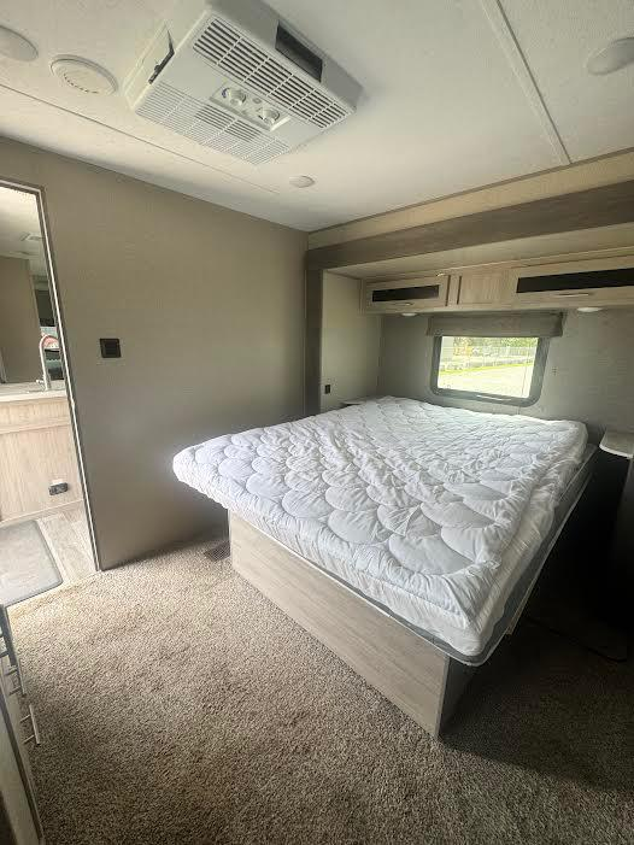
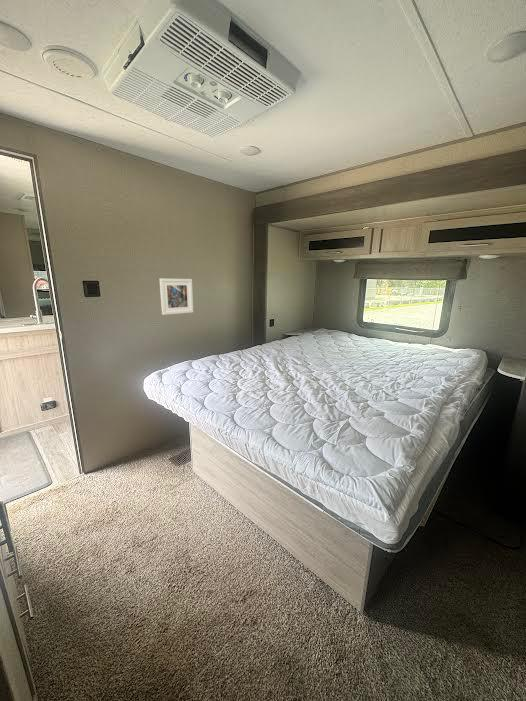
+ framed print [158,278,194,316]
